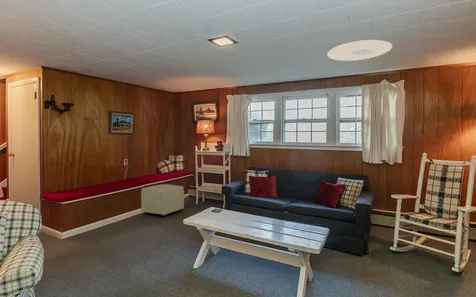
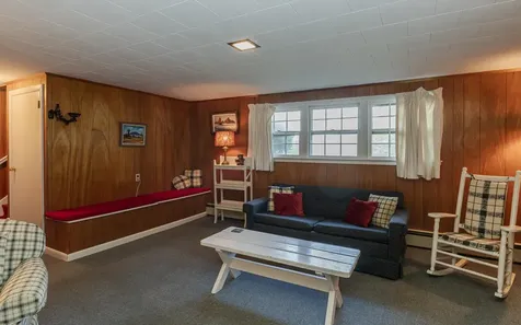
- ceiling light [327,39,393,62]
- ottoman [140,183,185,217]
